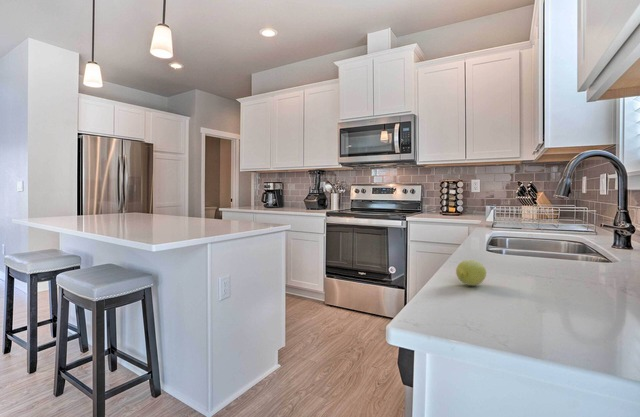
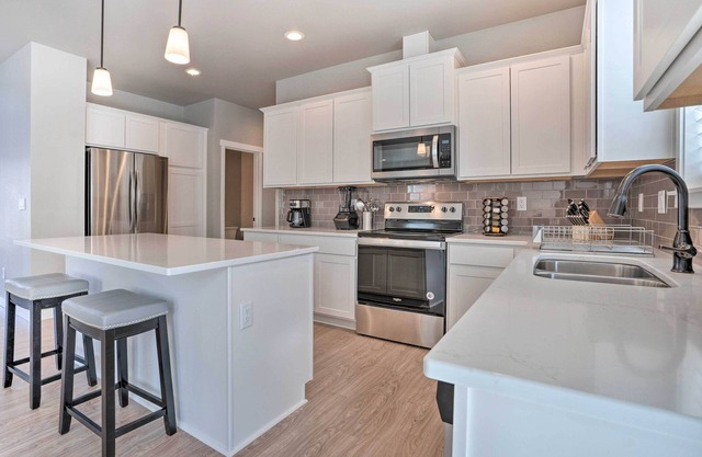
- fruit [455,259,487,286]
